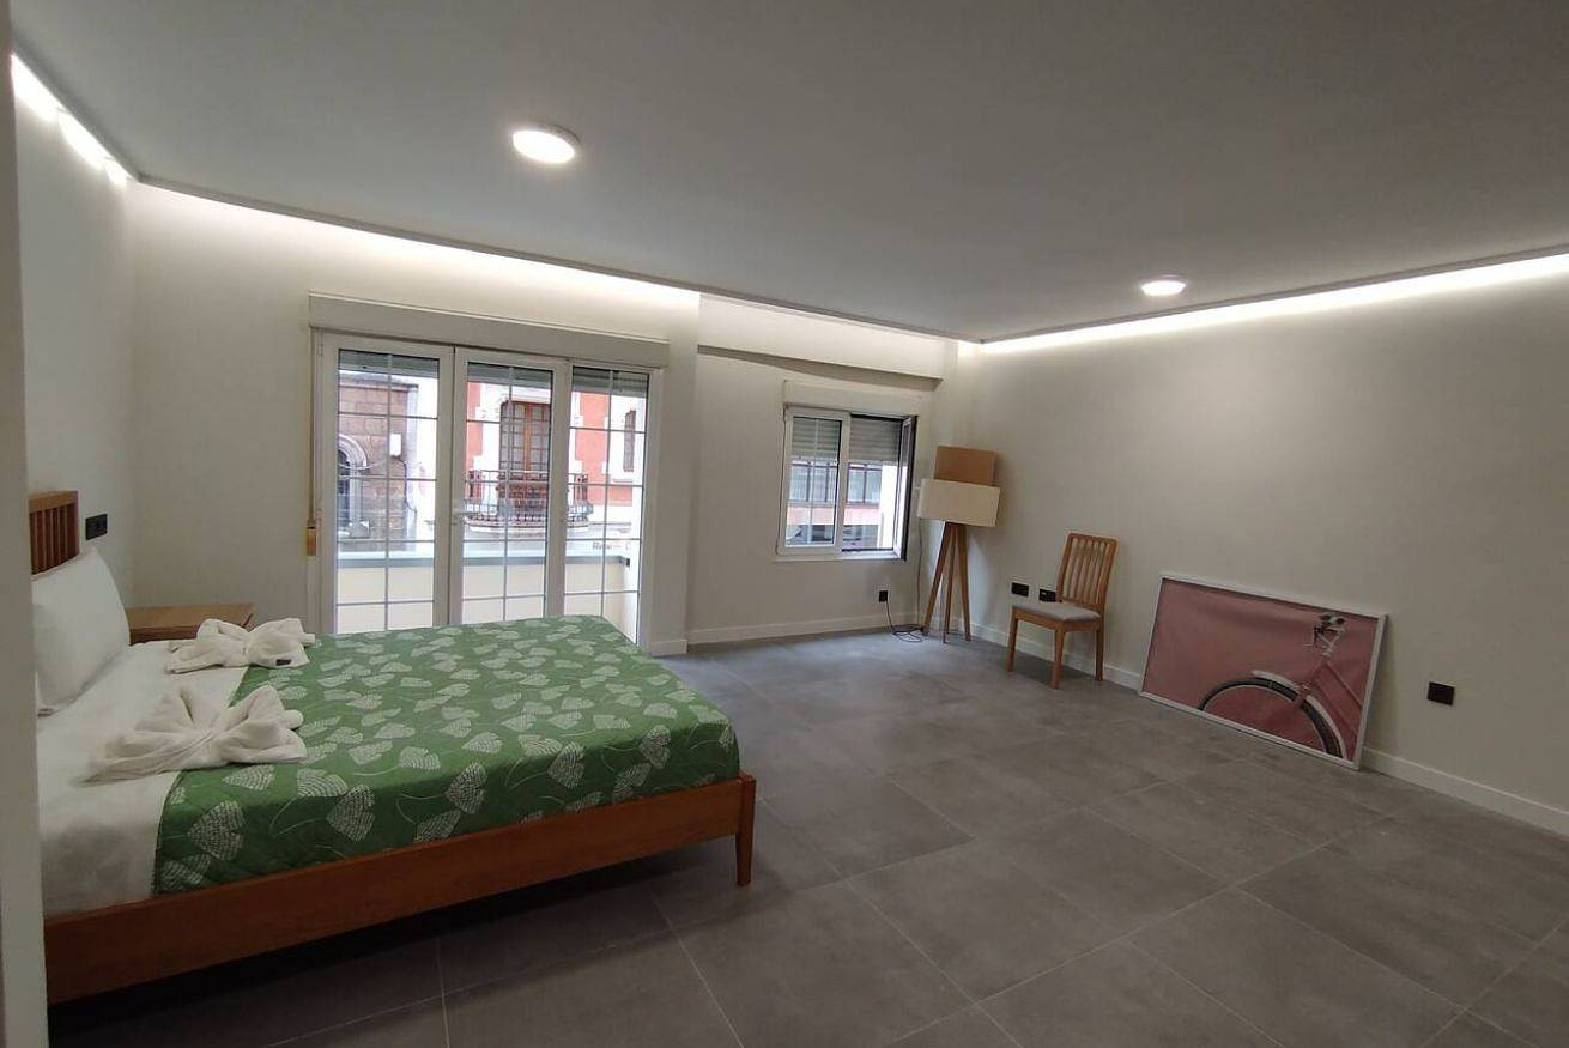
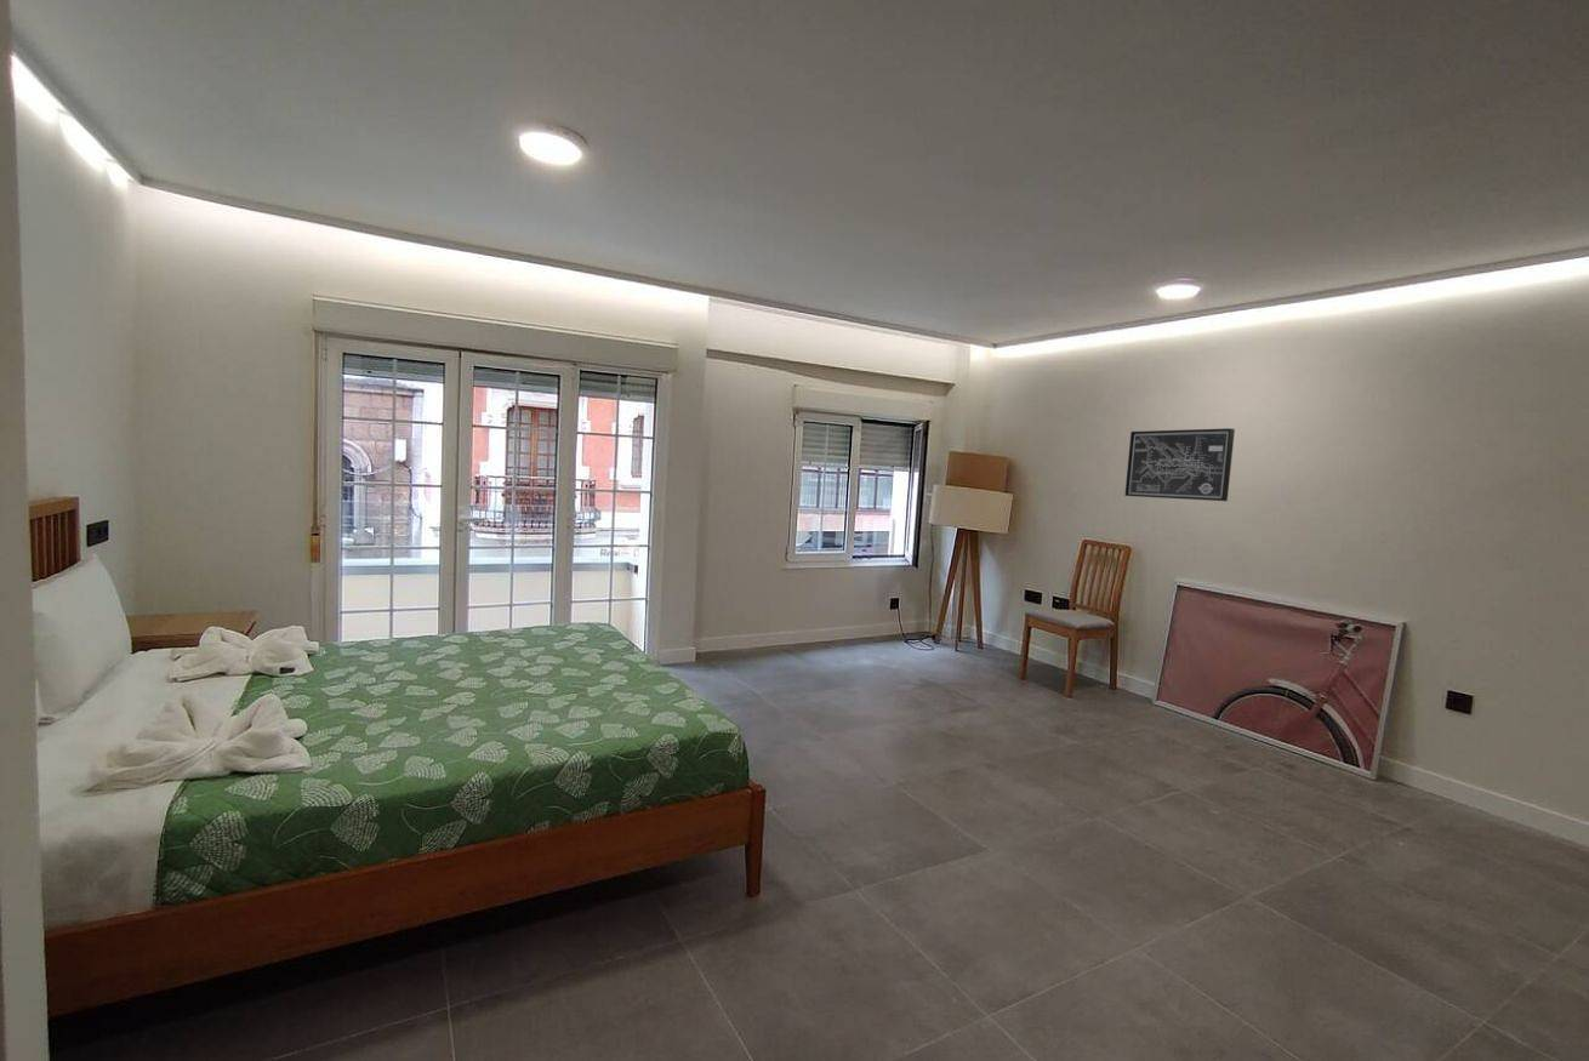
+ wall art [1123,427,1236,502]
